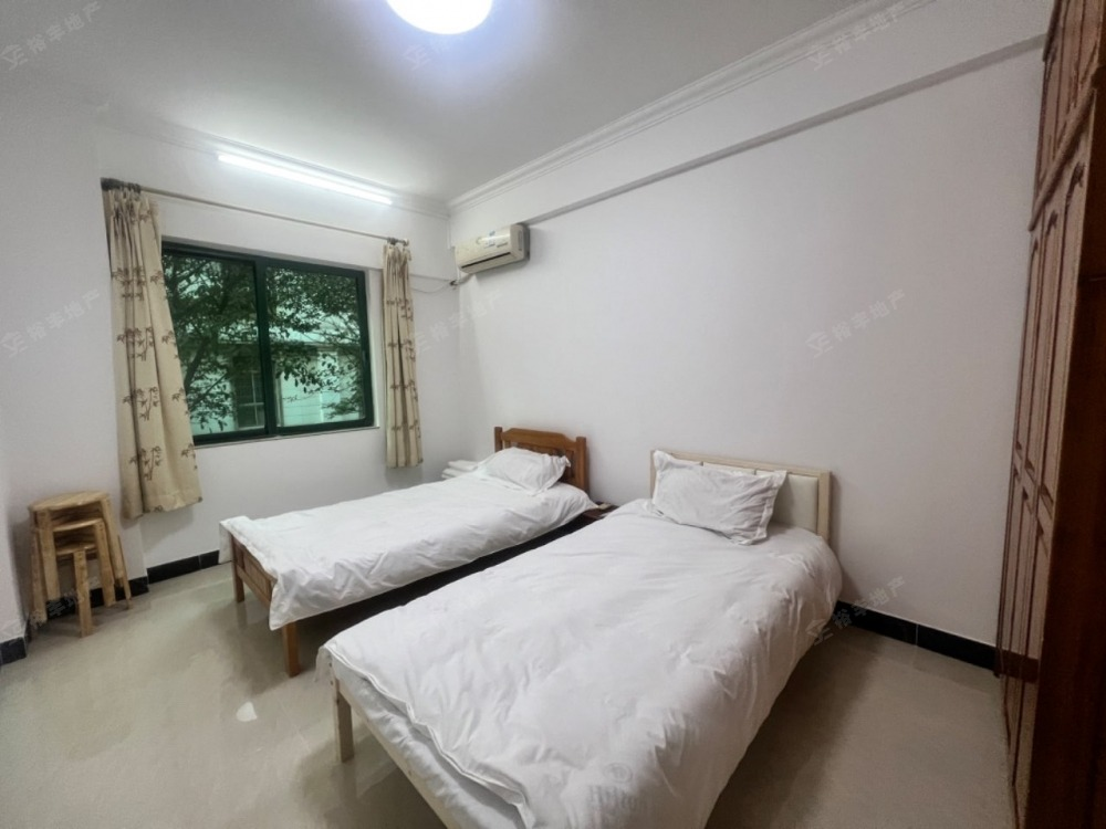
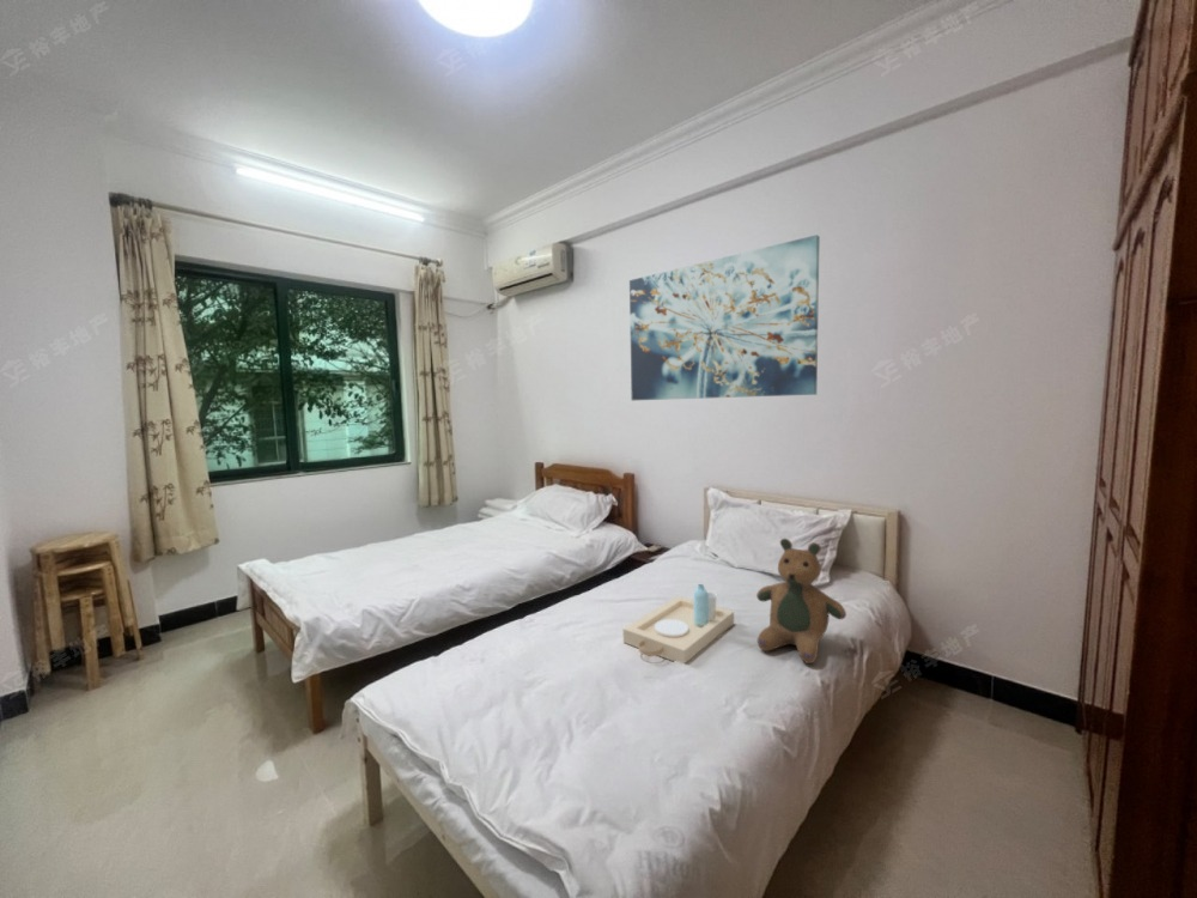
+ serving tray [622,583,735,665]
+ teddy bear [755,538,847,665]
+ wall art [628,233,821,401]
